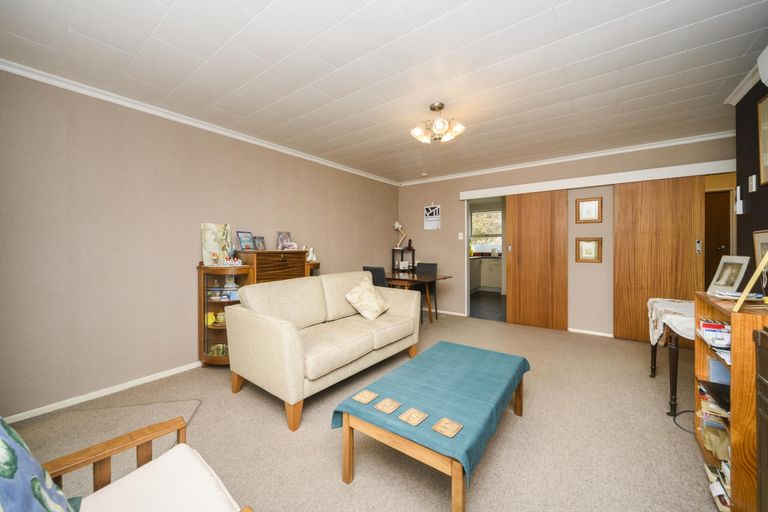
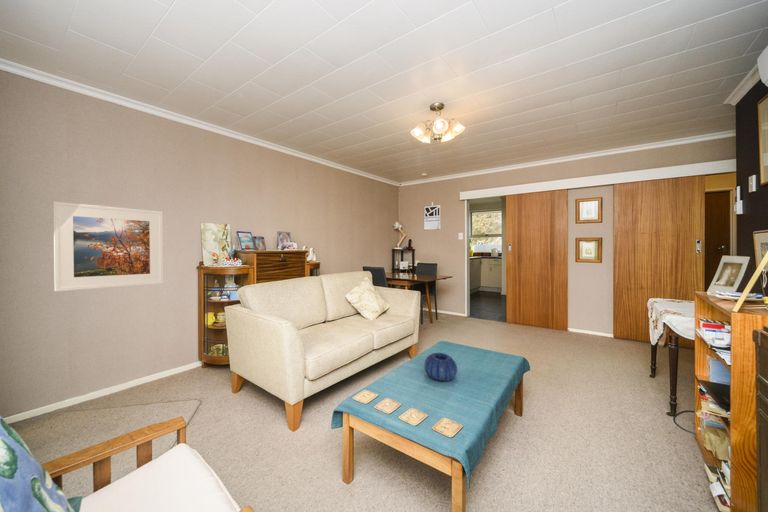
+ decorative bowl [423,352,458,382]
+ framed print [52,201,164,292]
